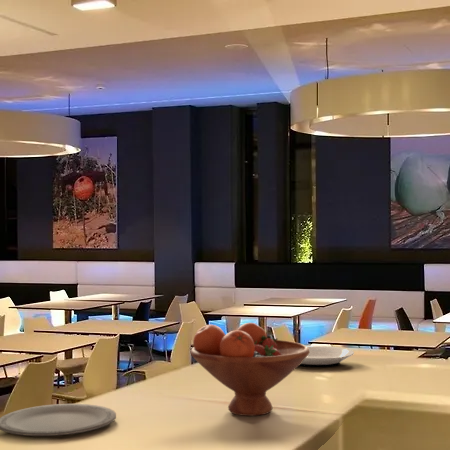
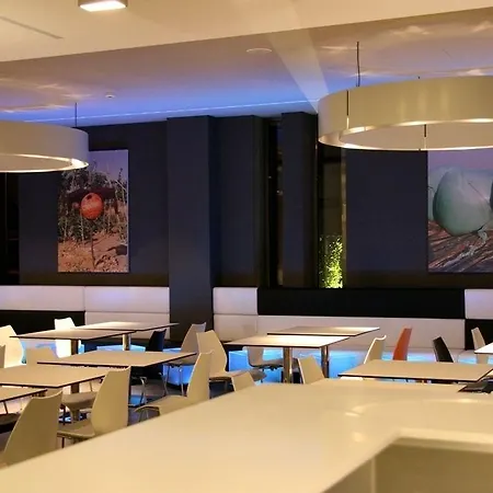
- fruit bowl [189,322,310,417]
- plate [0,403,117,437]
- plate [298,345,355,368]
